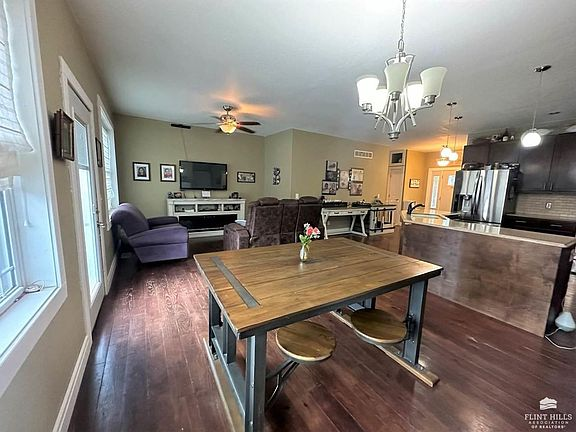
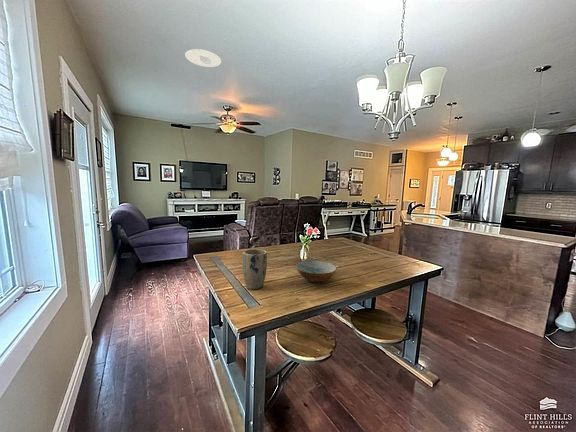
+ bowl [295,259,338,283]
+ recessed light [184,48,222,68]
+ plant pot [242,248,268,290]
